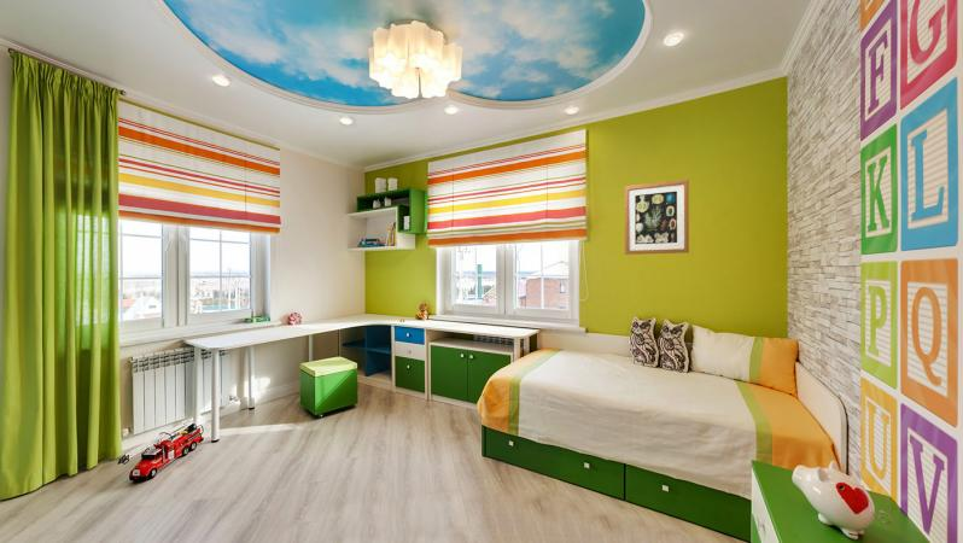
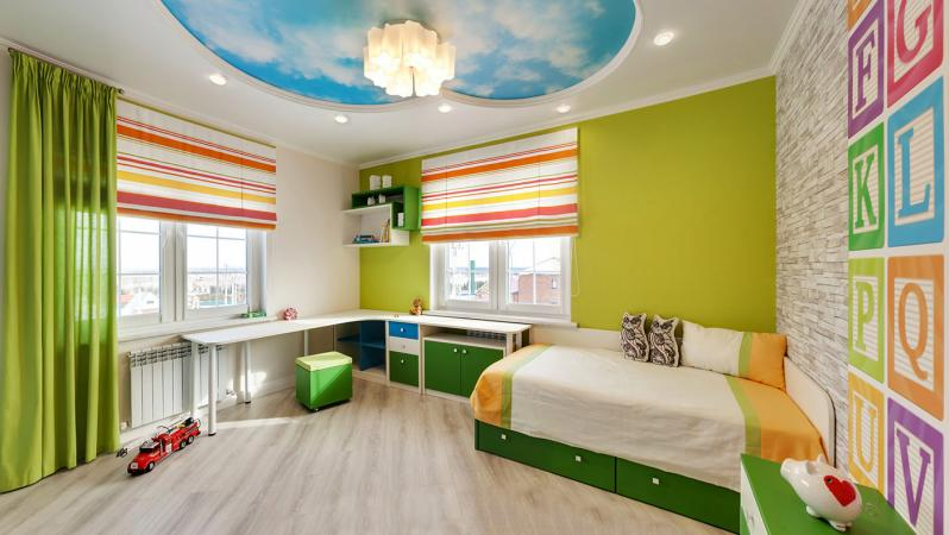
- wall art [624,179,690,256]
